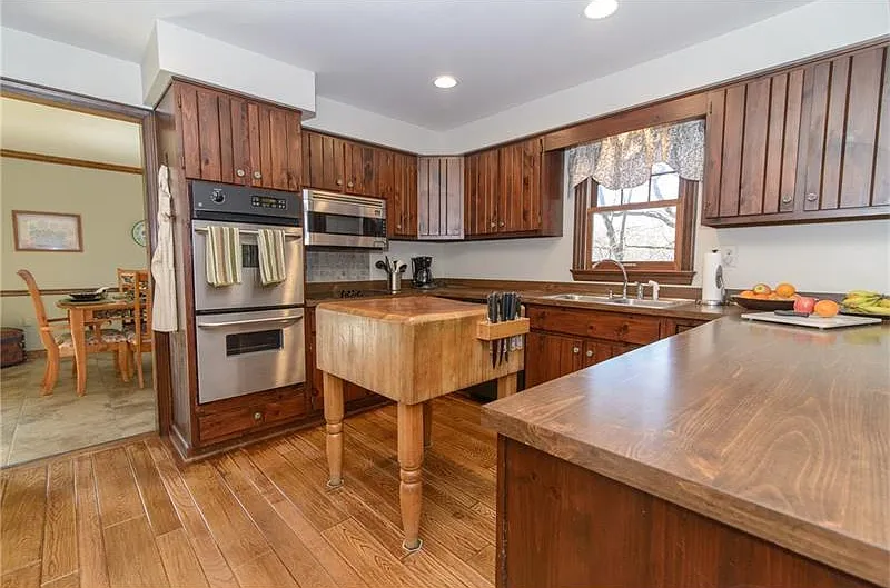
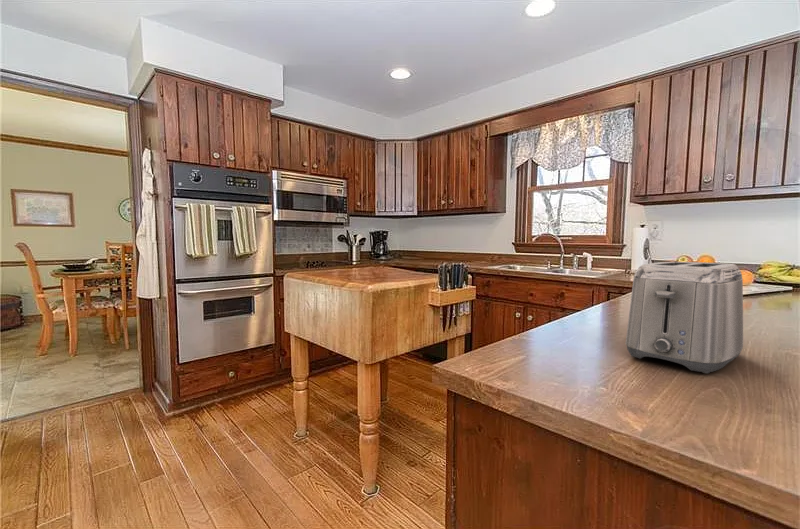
+ toaster [625,261,744,374]
